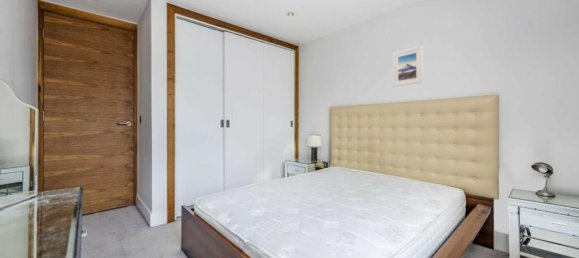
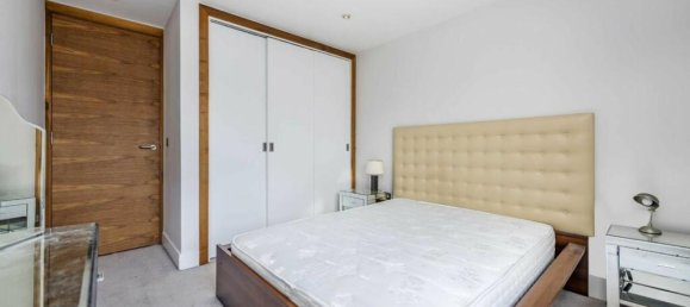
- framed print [392,45,424,88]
